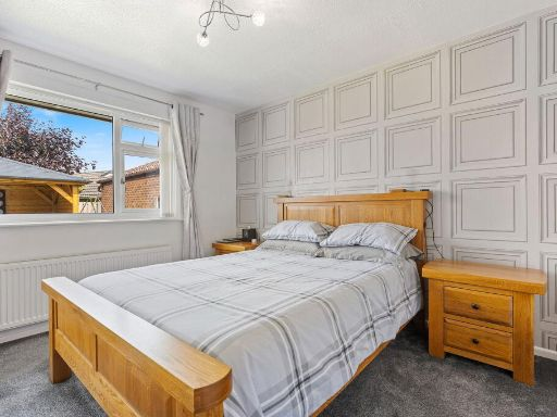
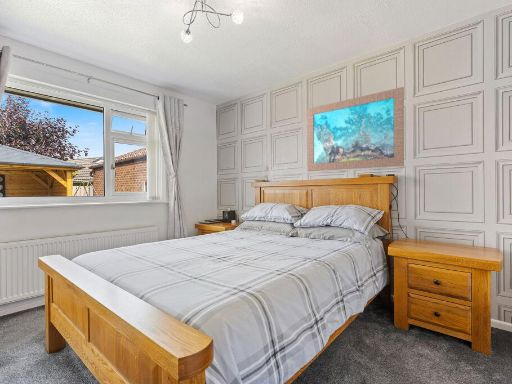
+ wall art [306,86,405,172]
